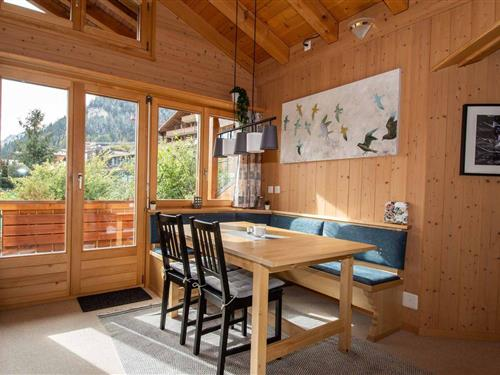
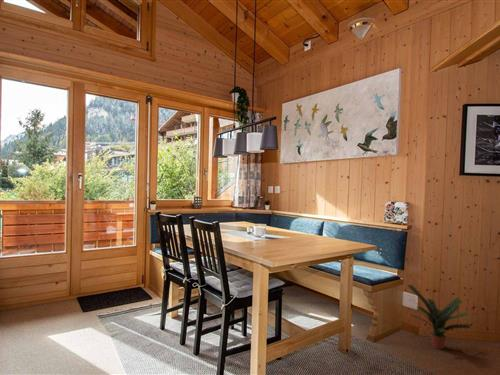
+ potted plant [406,284,471,350]
